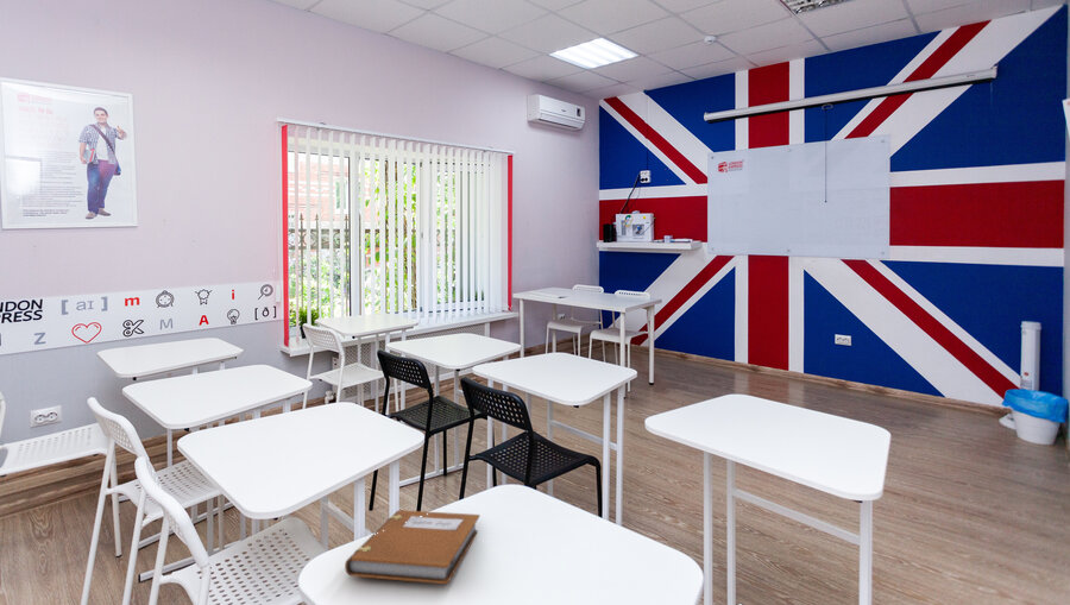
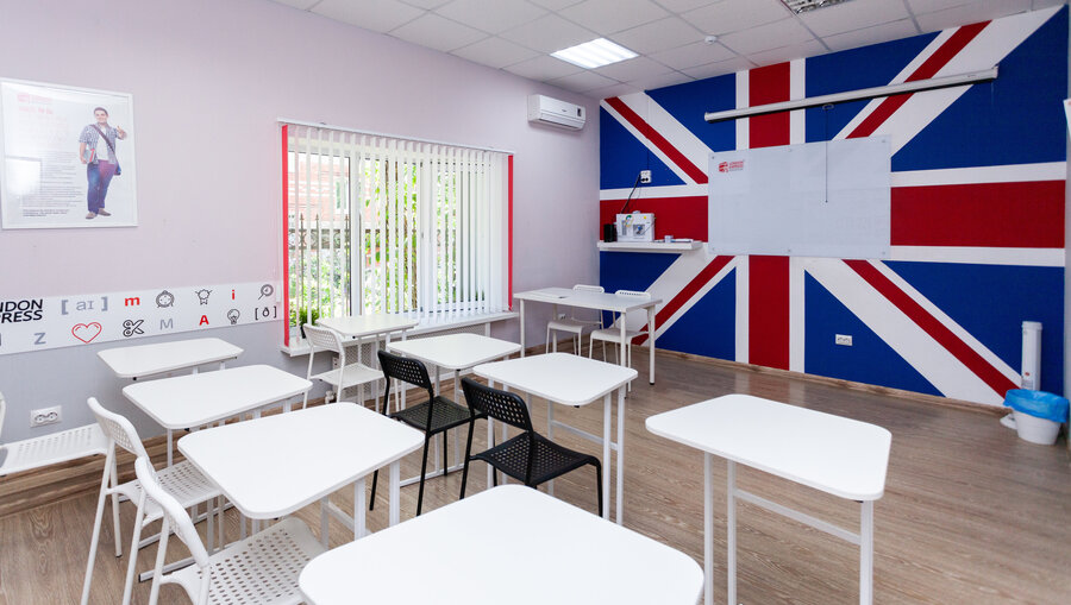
- notebook [344,509,480,585]
